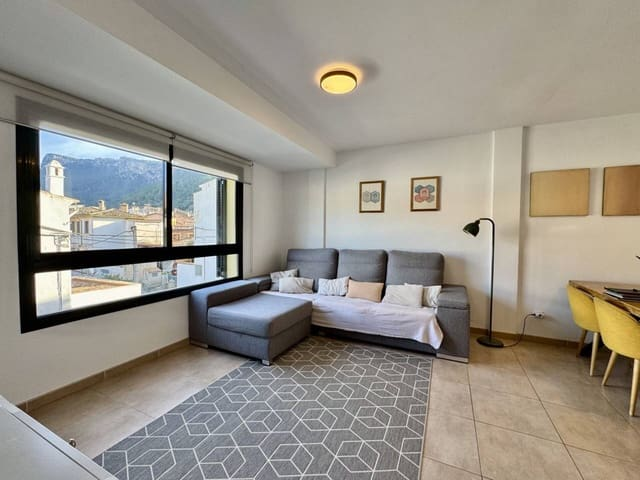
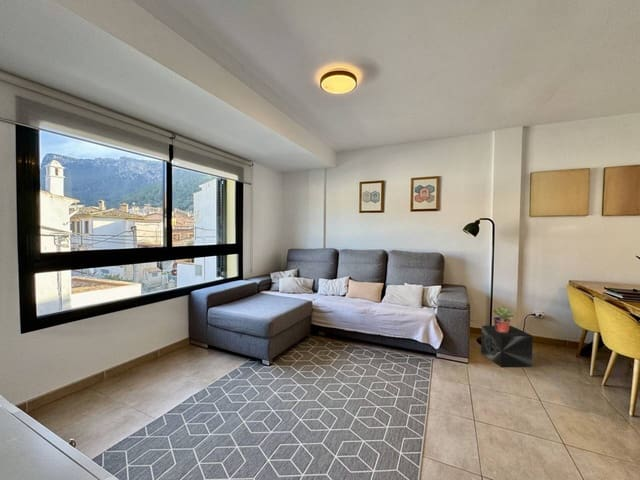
+ speaker [480,325,534,368]
+ potted plant [491,305,517,333]
